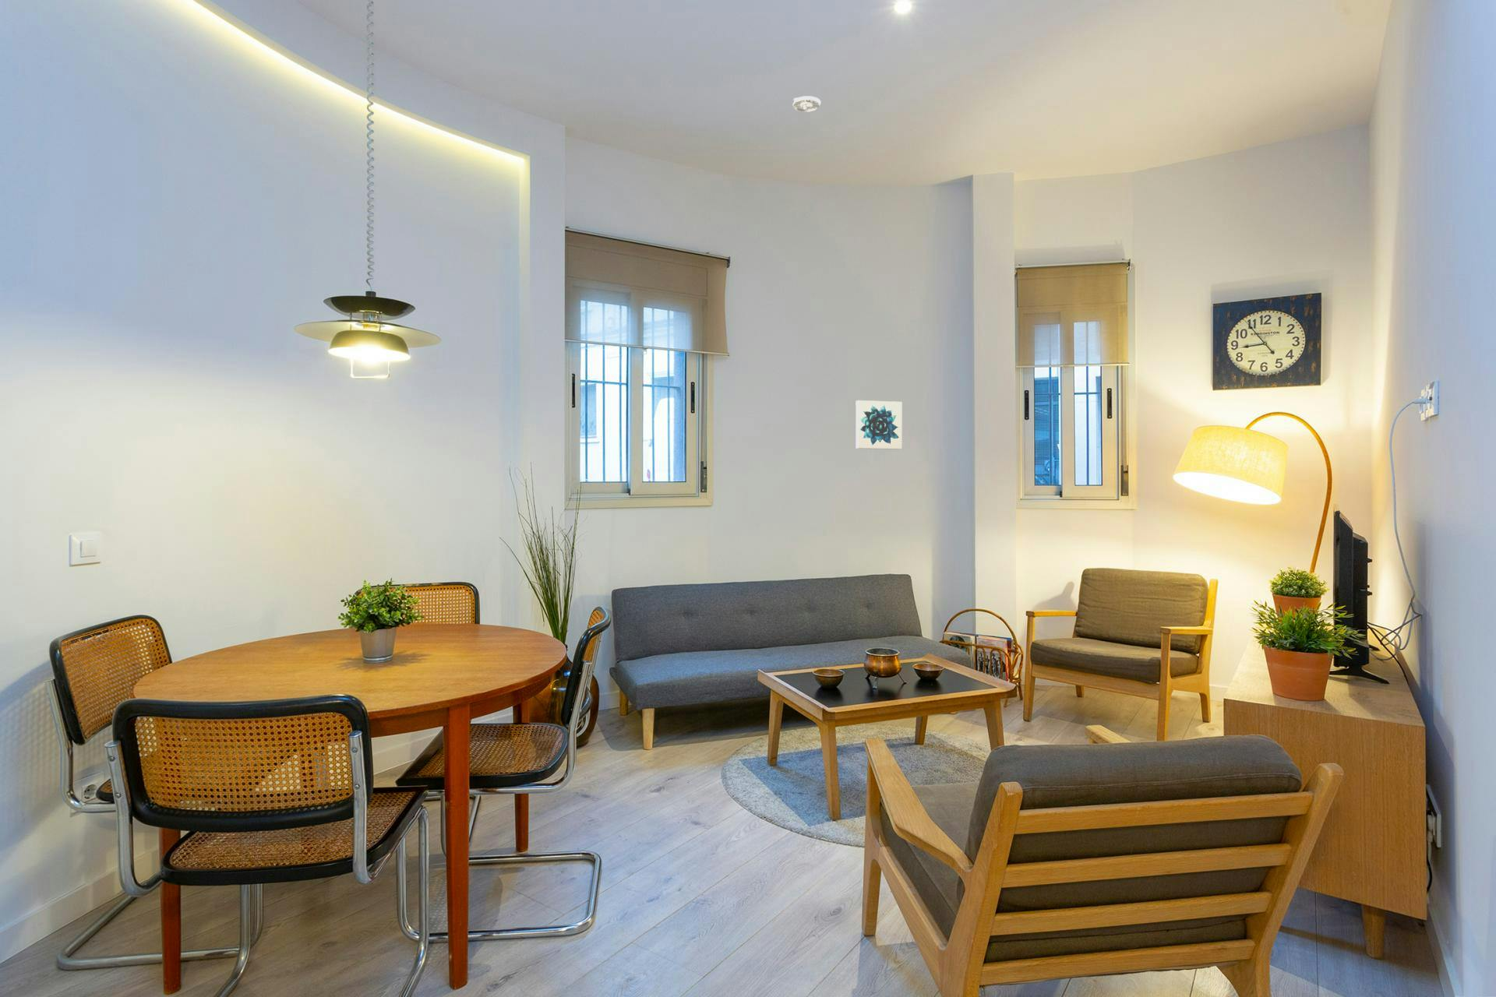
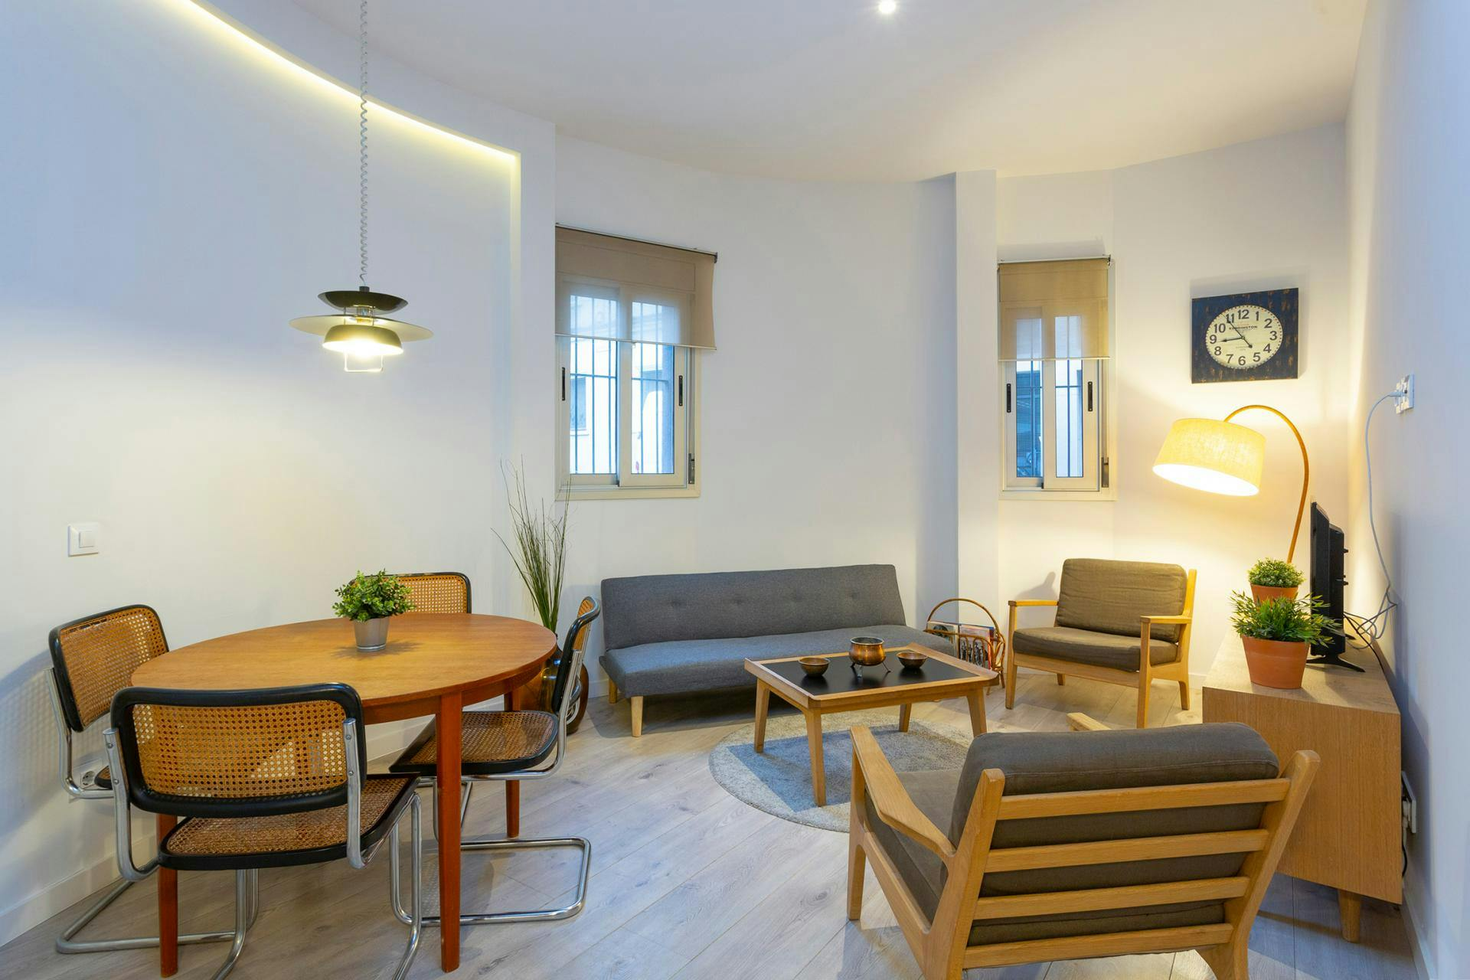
- wall art [855,399,903,451]
- smoke detector [793,95,821,113]
